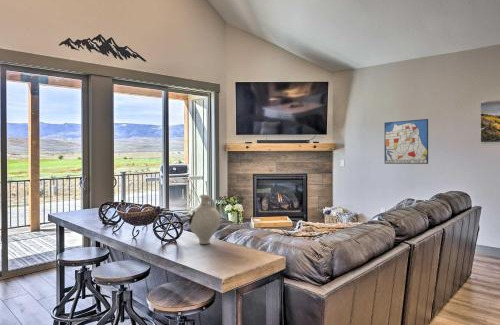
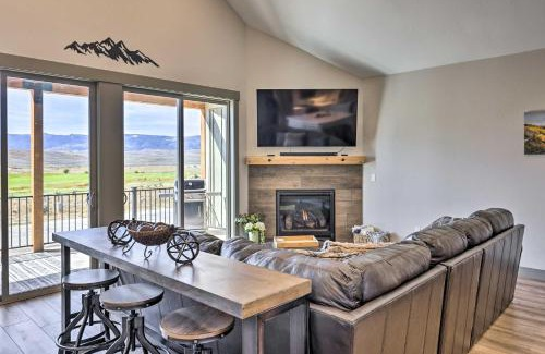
- decorative vase [188,194,222,245]
- wall art [384,118,429,165]
